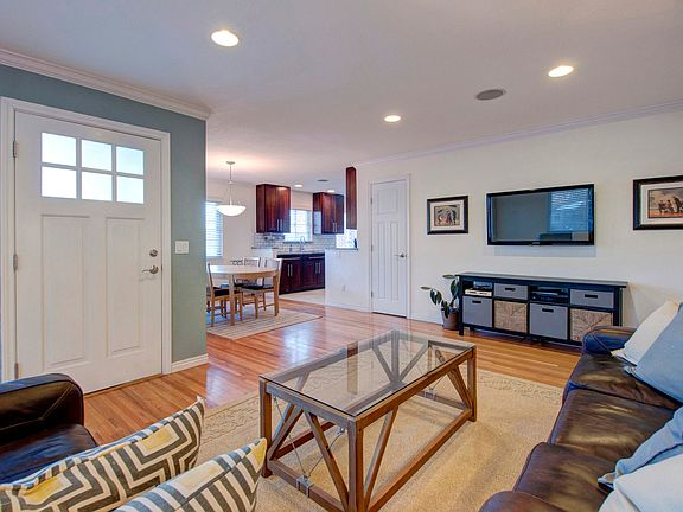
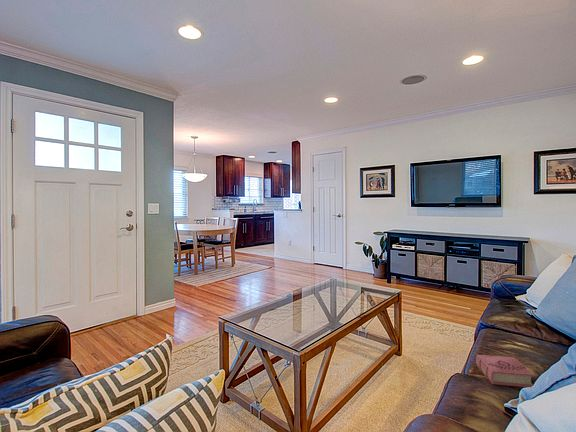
+ book [475,354,535,388]
